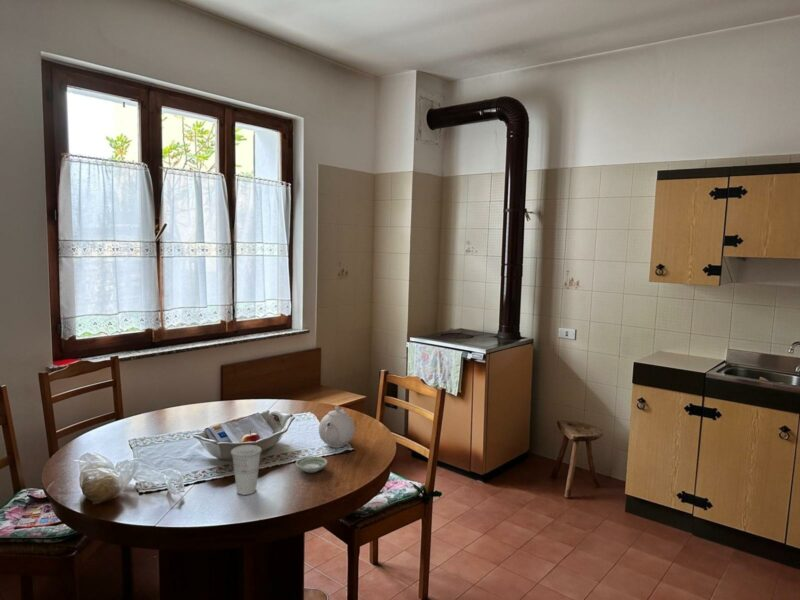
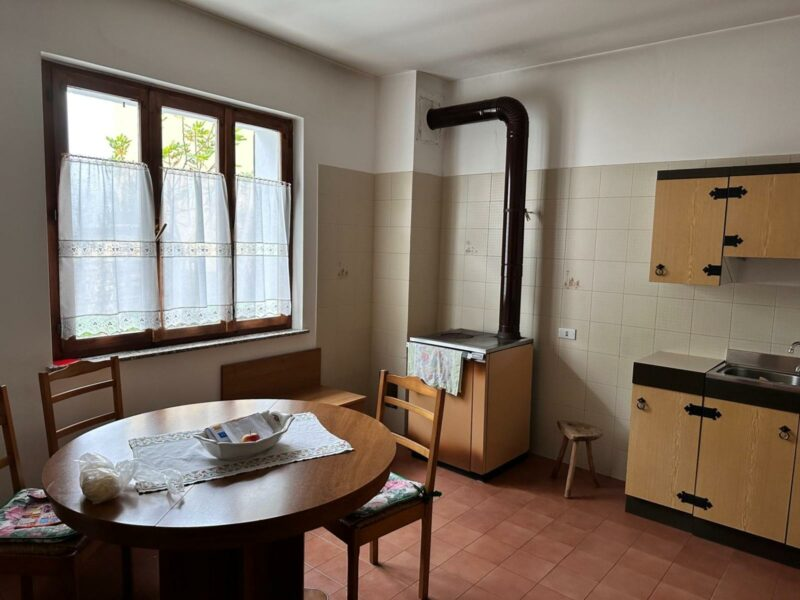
- saucer [295,455,328,474]
- teapot [318,405,356,449]
- cup [230,444,263,496]
